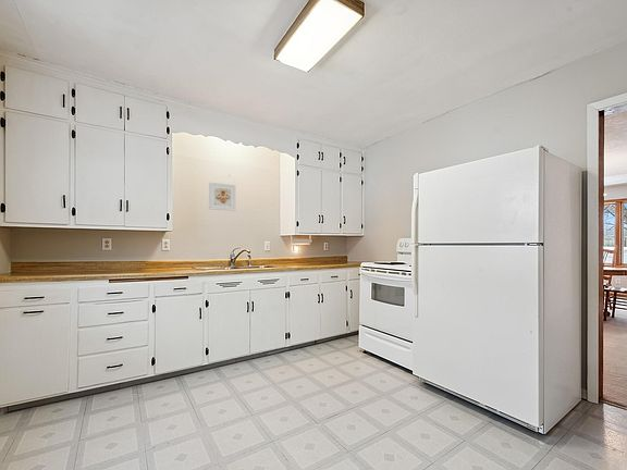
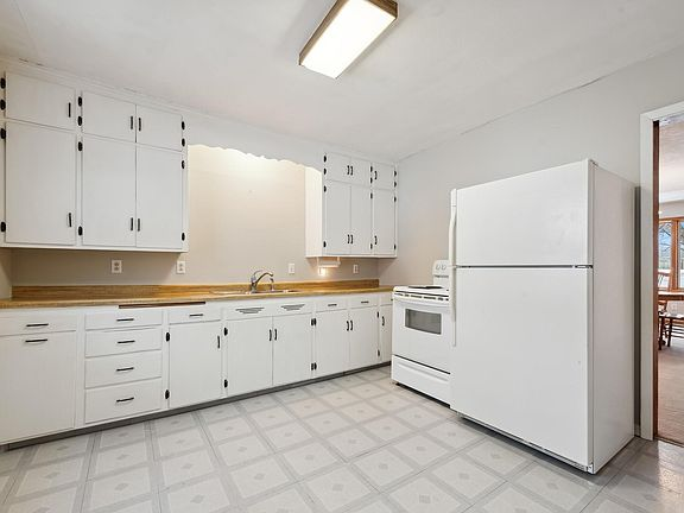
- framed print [208,182,236,212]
